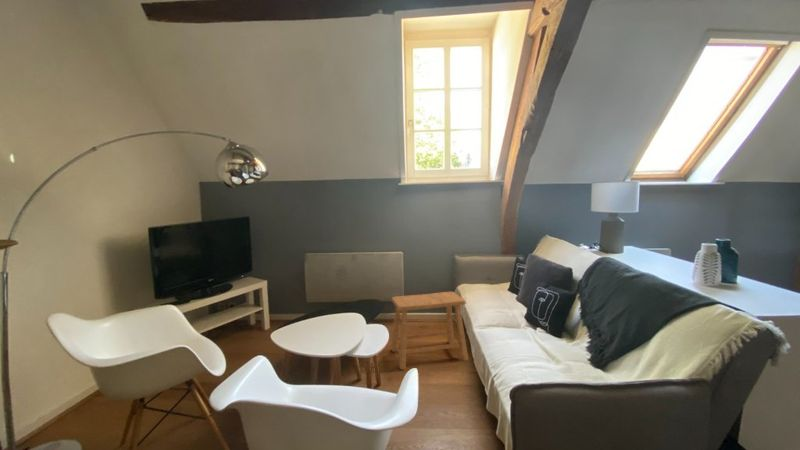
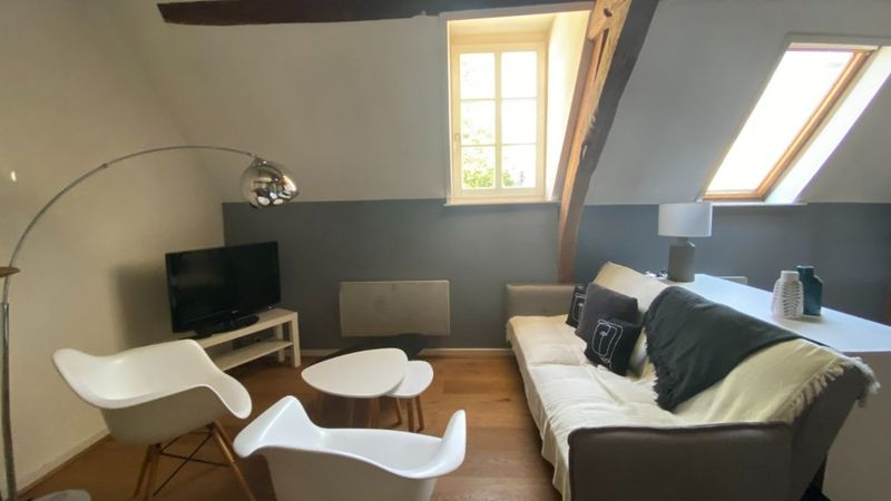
- stool [390,291,469,371]
